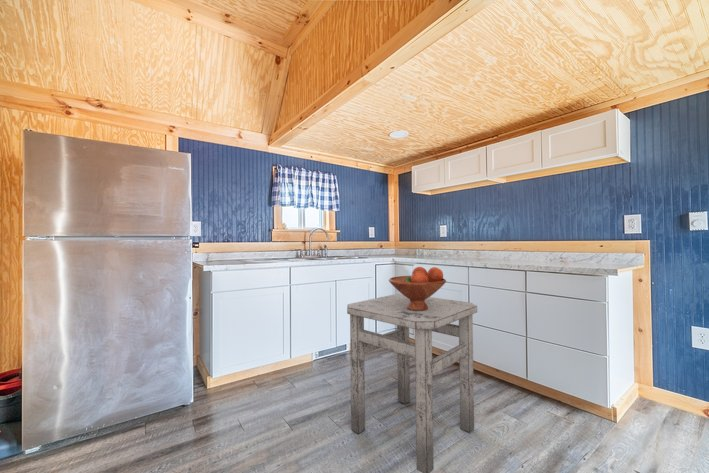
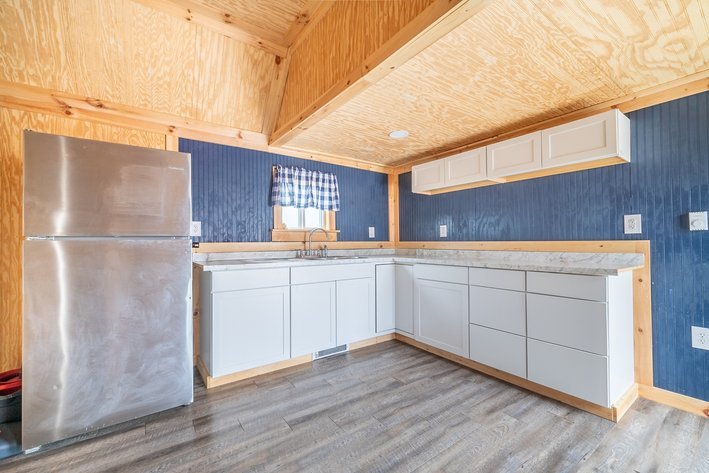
- side table [346,293,478,473]
- fruit bowl [388,266,447,311]
